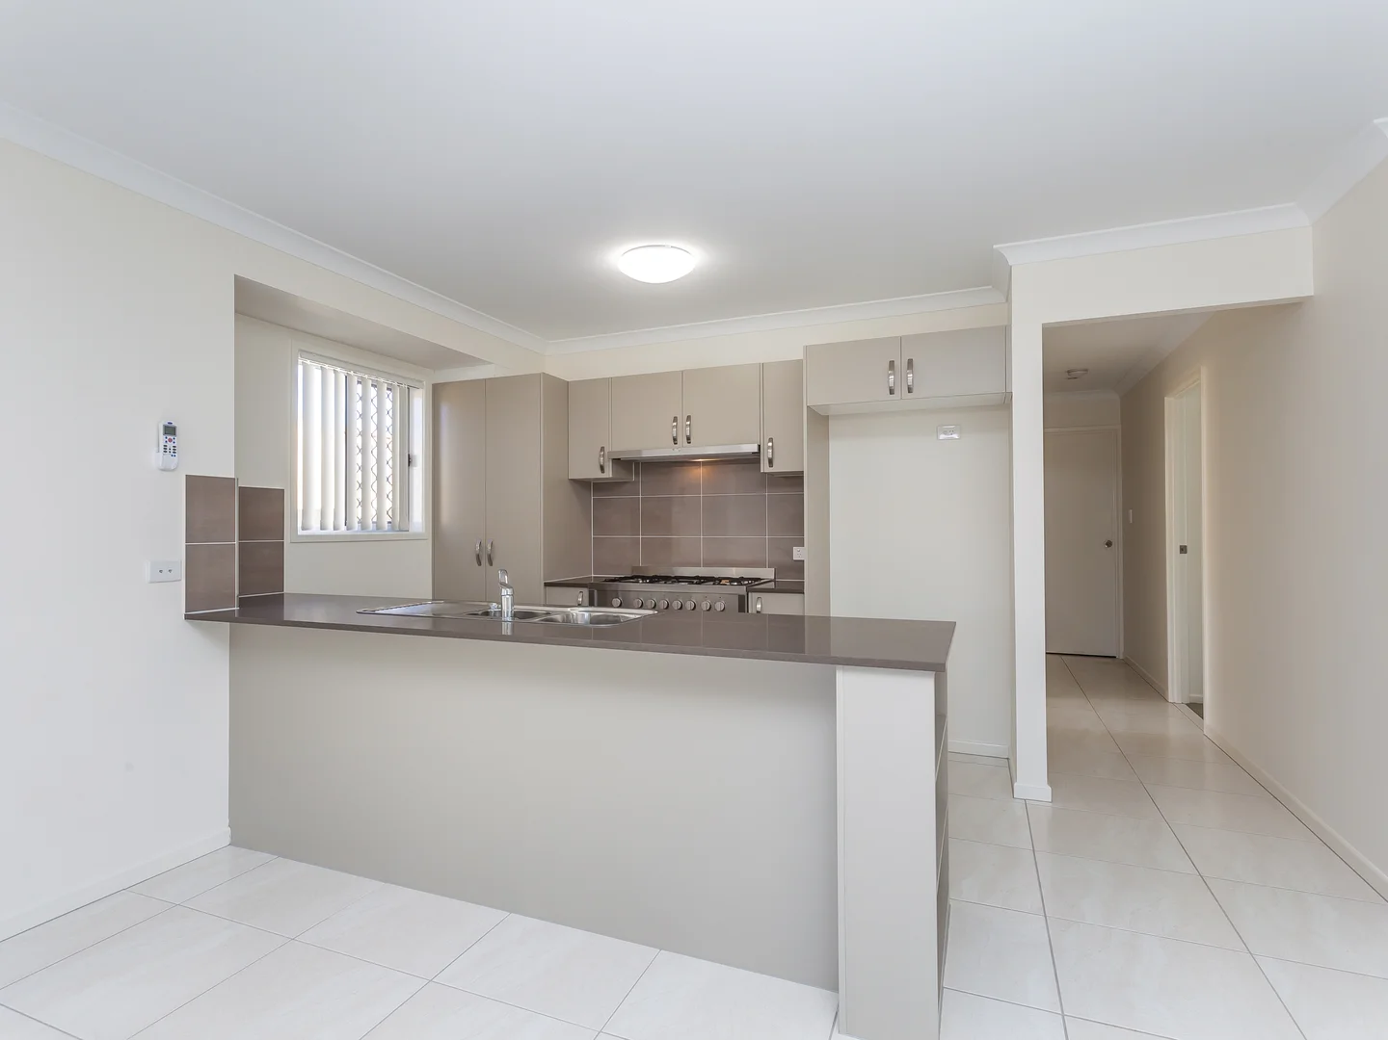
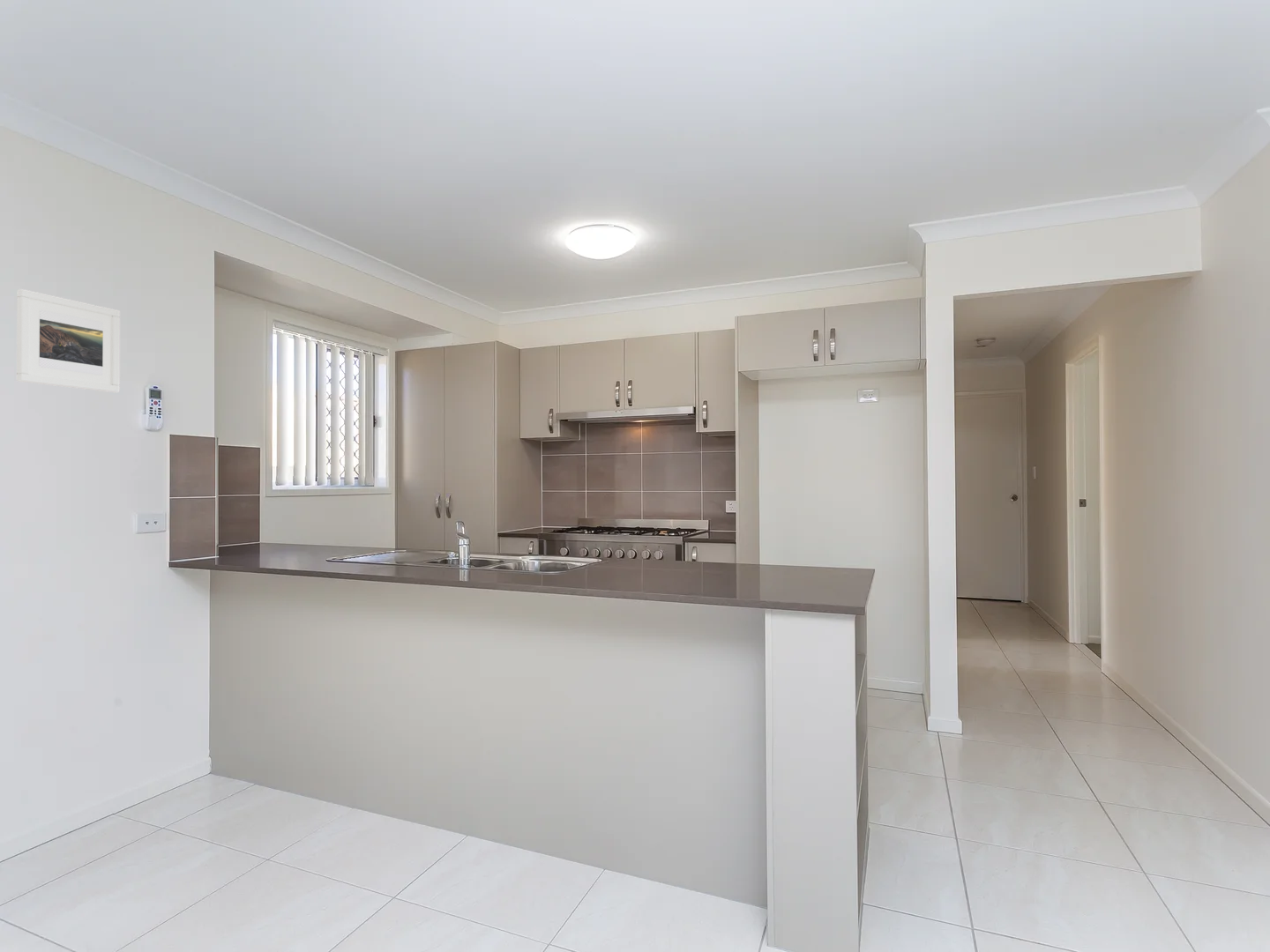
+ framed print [16,288,121,393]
